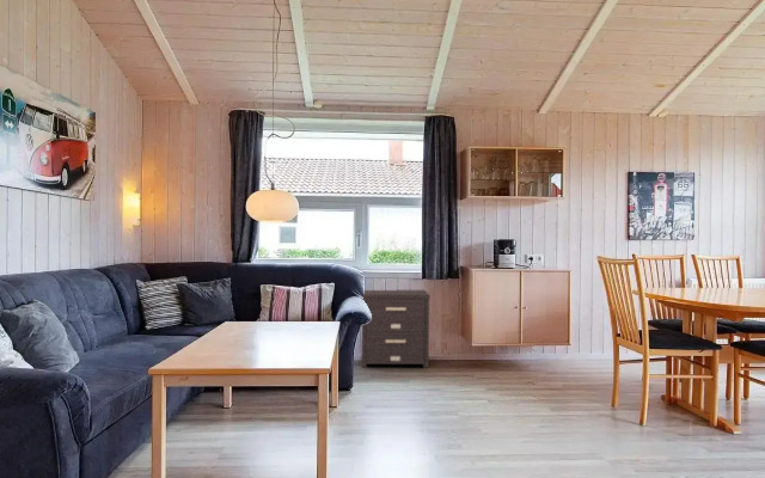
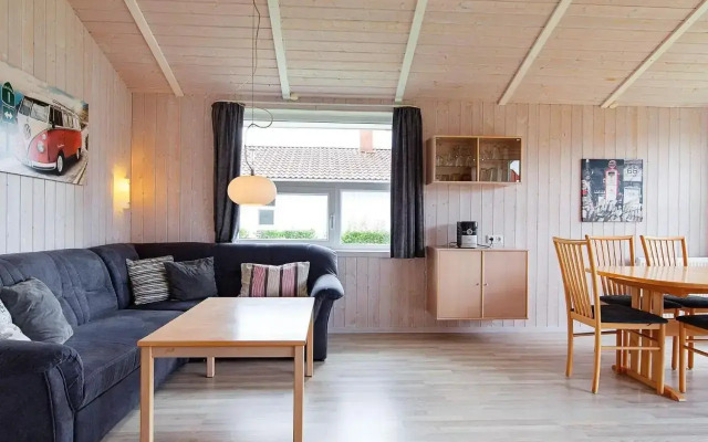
- side table [360,289,432,369]
